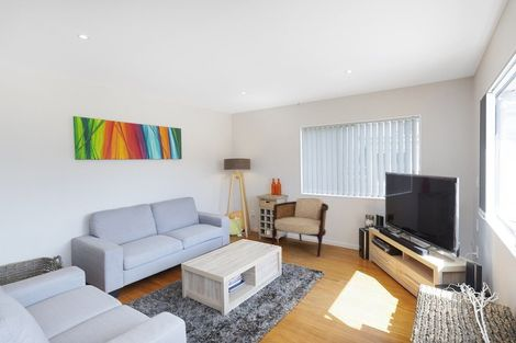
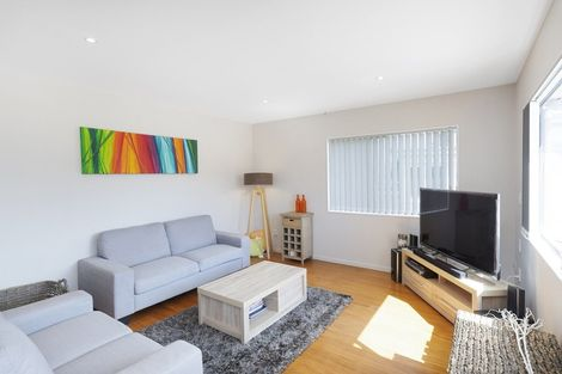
- armchair [271,197,329,258]
